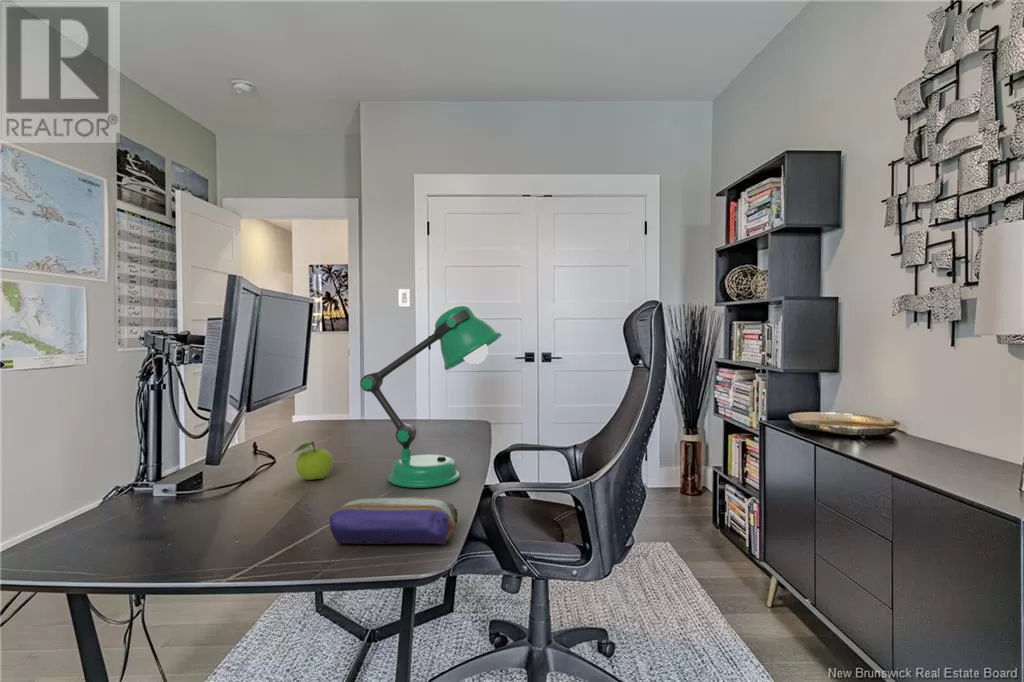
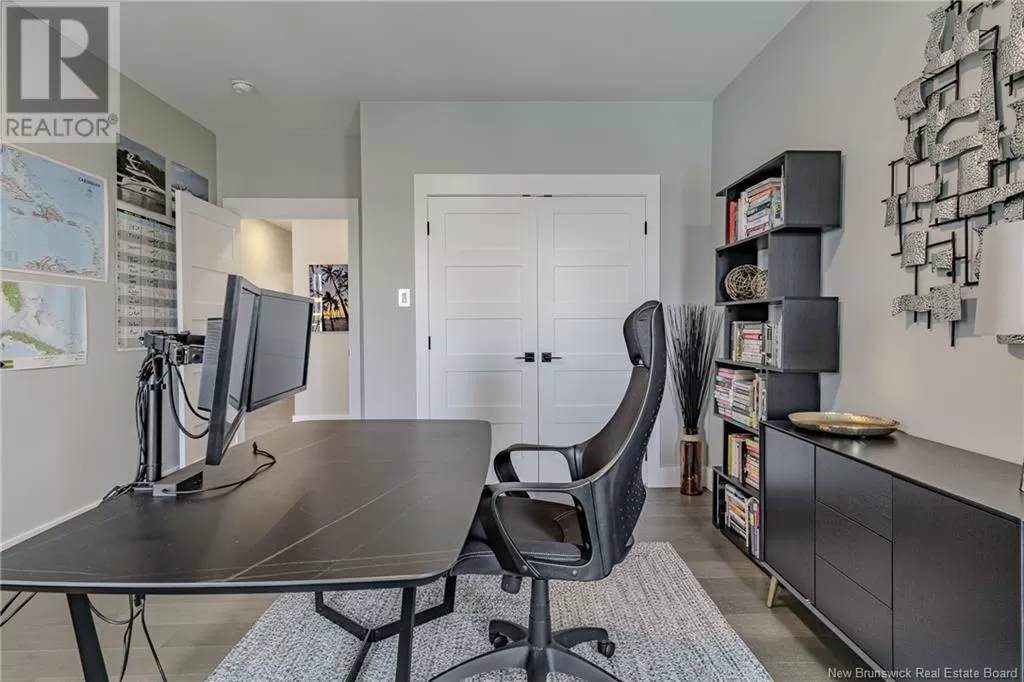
- desk lamp [359,304,503,489]
- fruit [291,440,334,481]
- pencil case [329,496,459,546]
